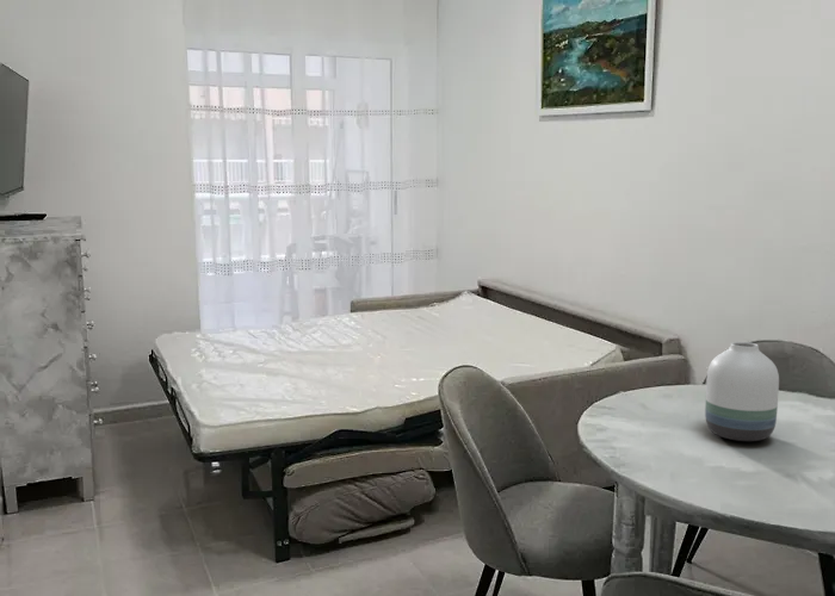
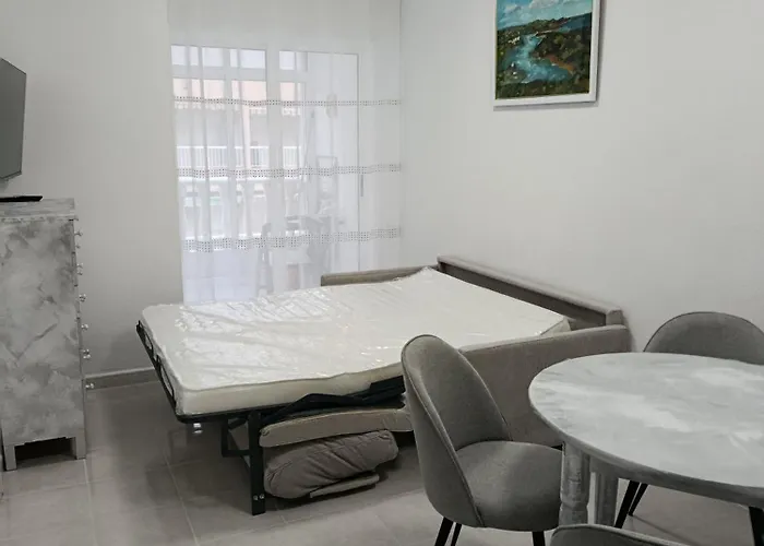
- vase [704,341,780,442]
